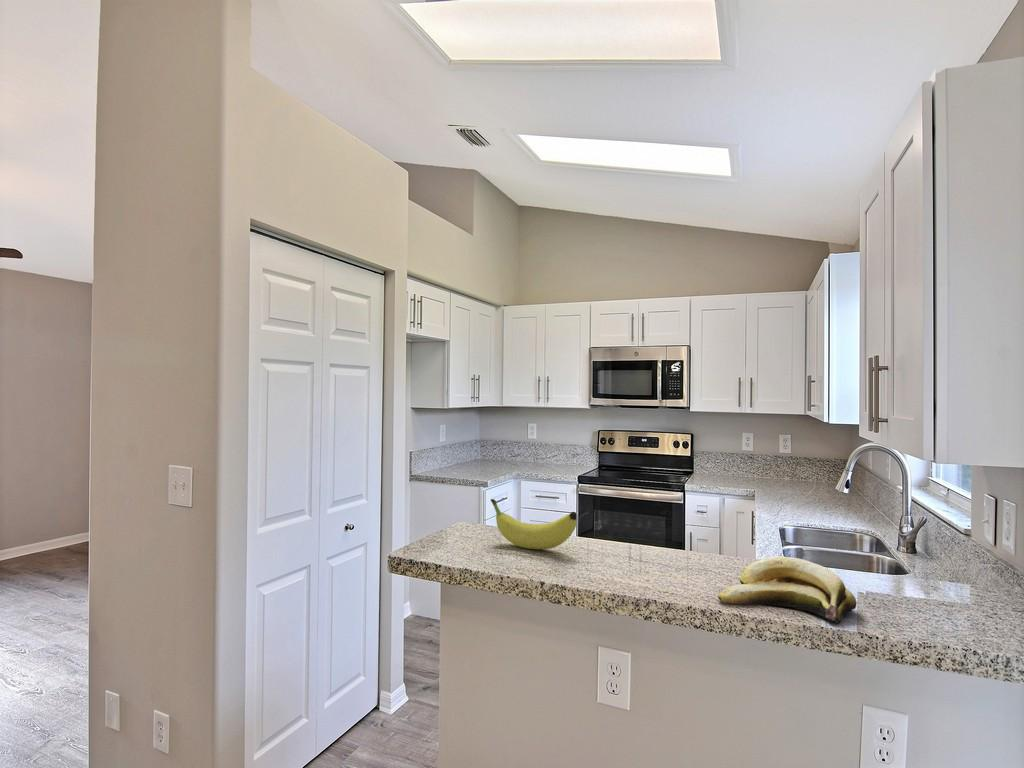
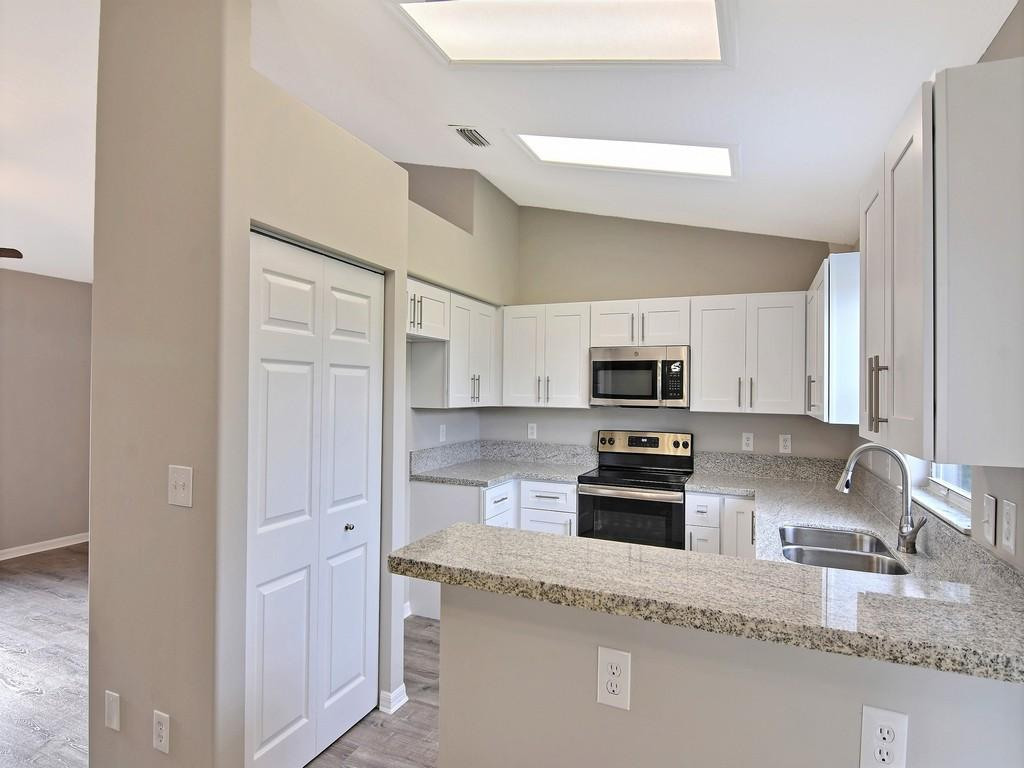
- banana [717,556,858,625]
- fruit [490,498,578,550]
